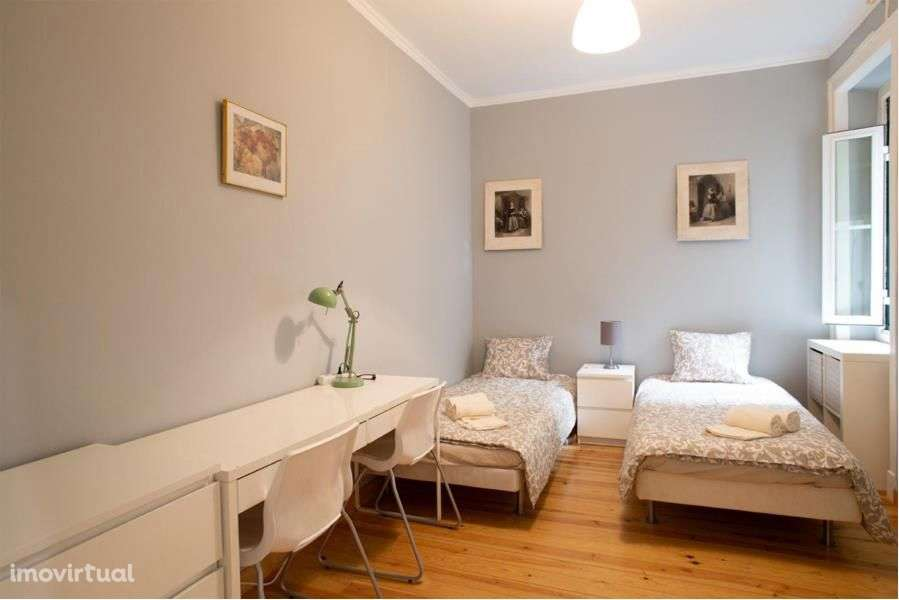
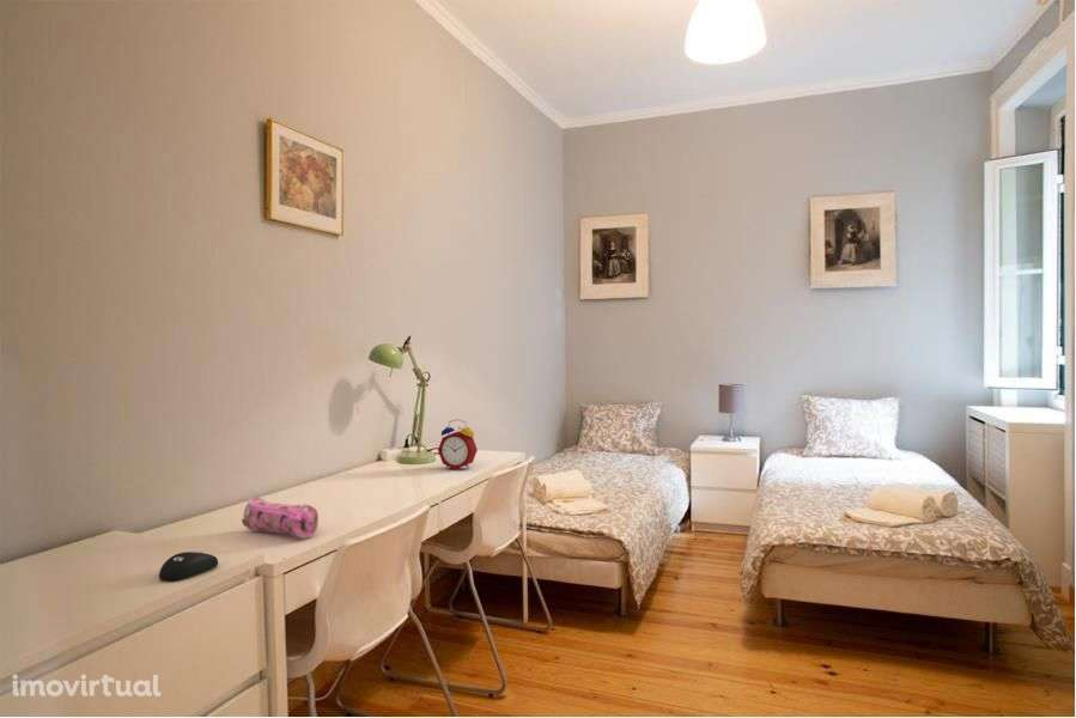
+ pencil case [241,497,320,540]
+ alarm clock [437,418,479,470]
+ computer mouse [158,549,219,582]
